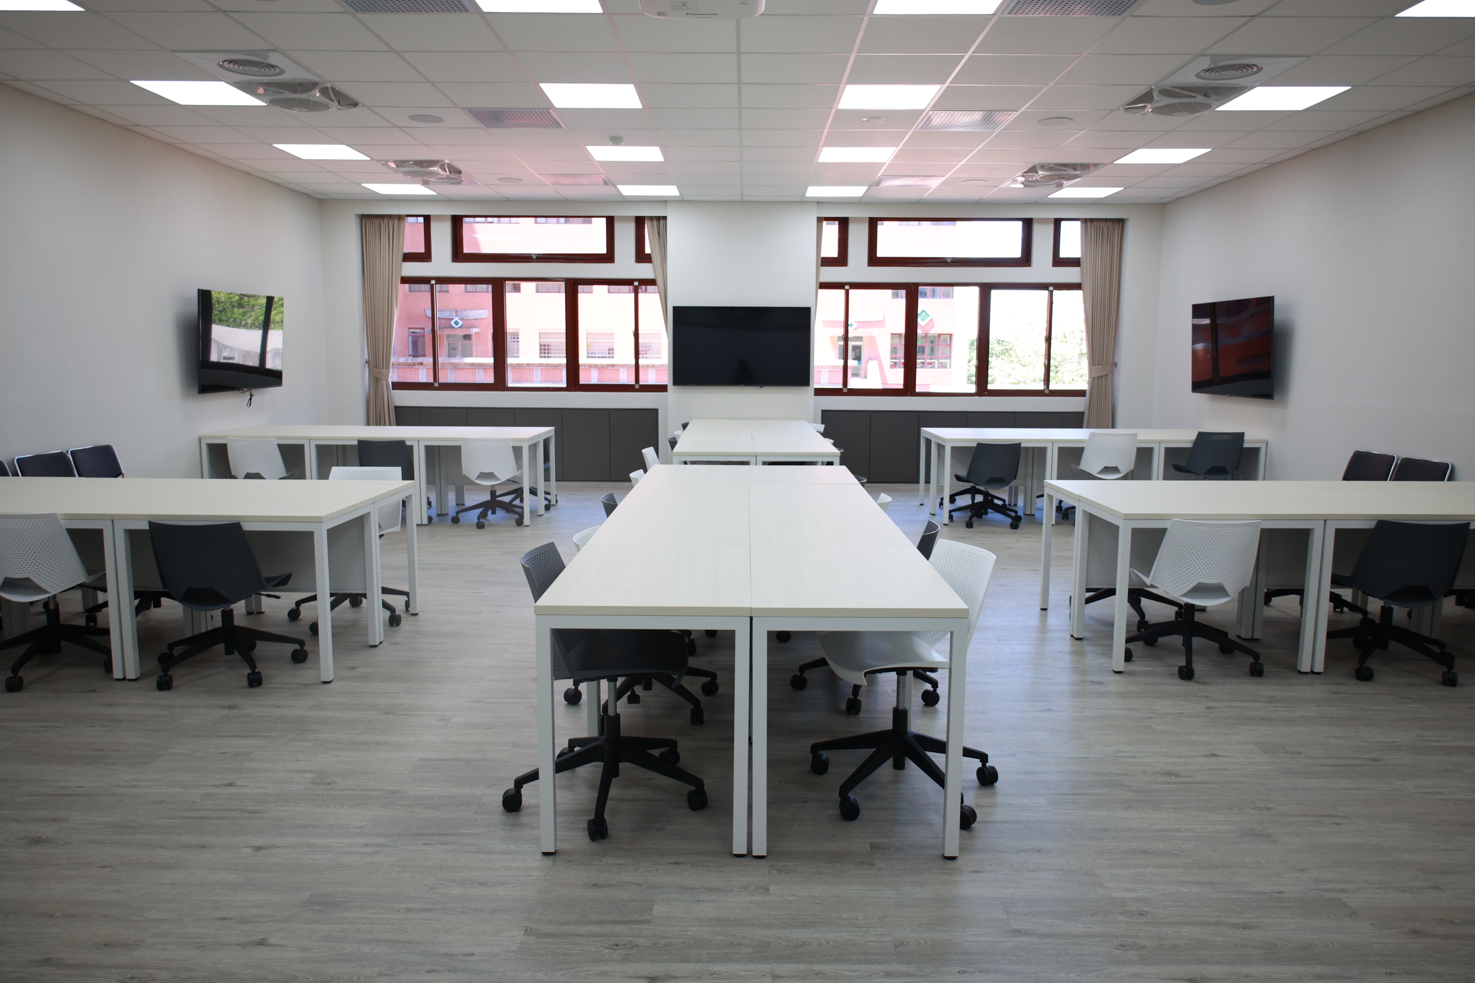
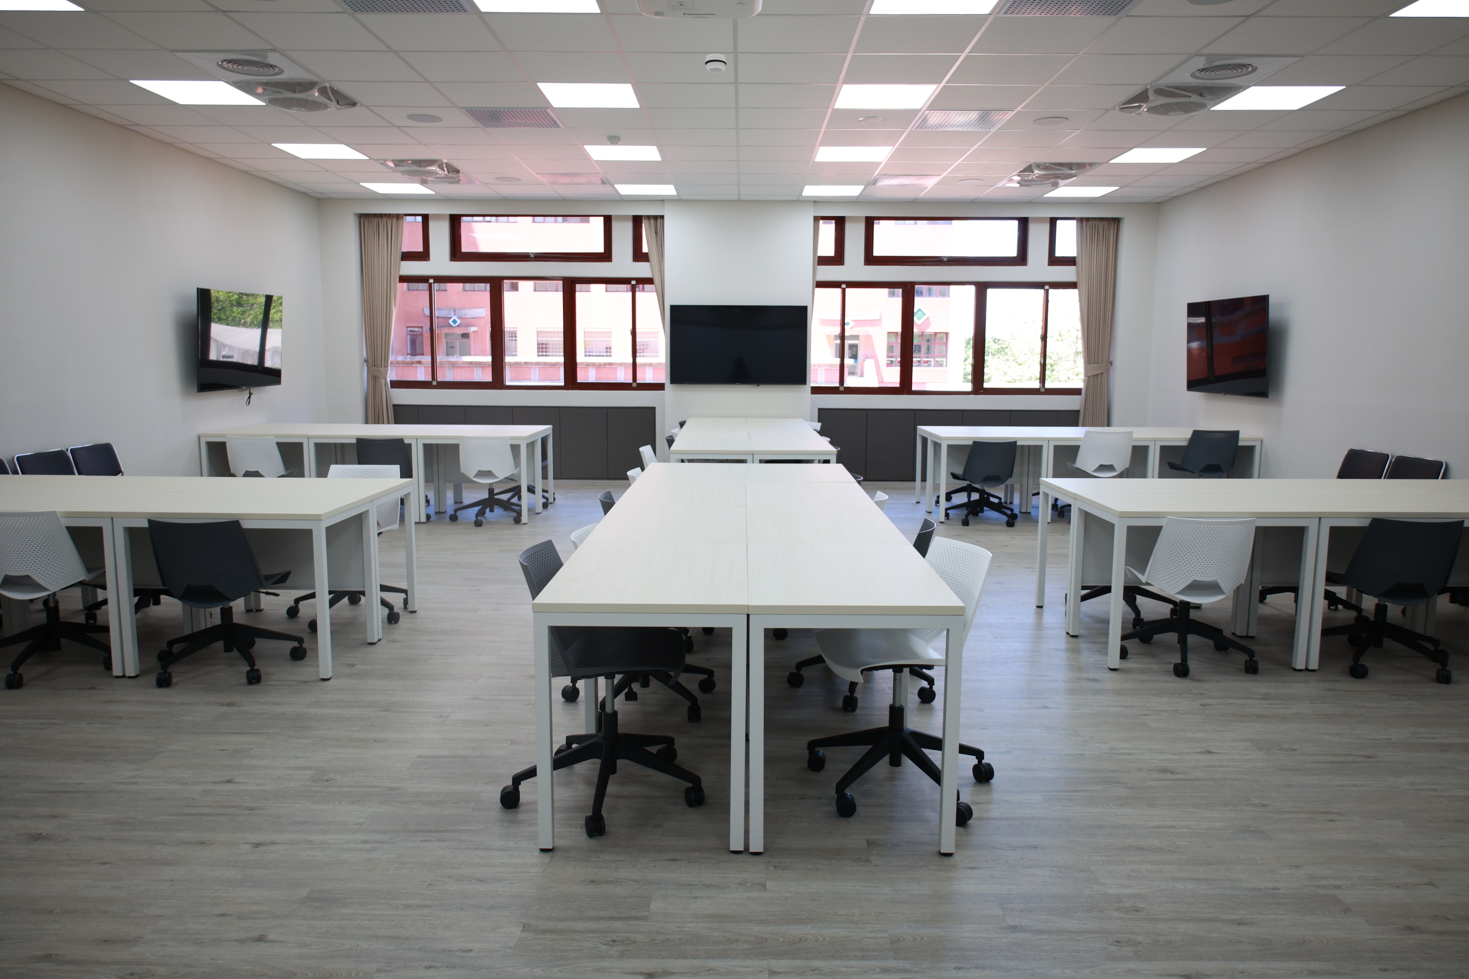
+ smoke detector [704,54,727,73]
